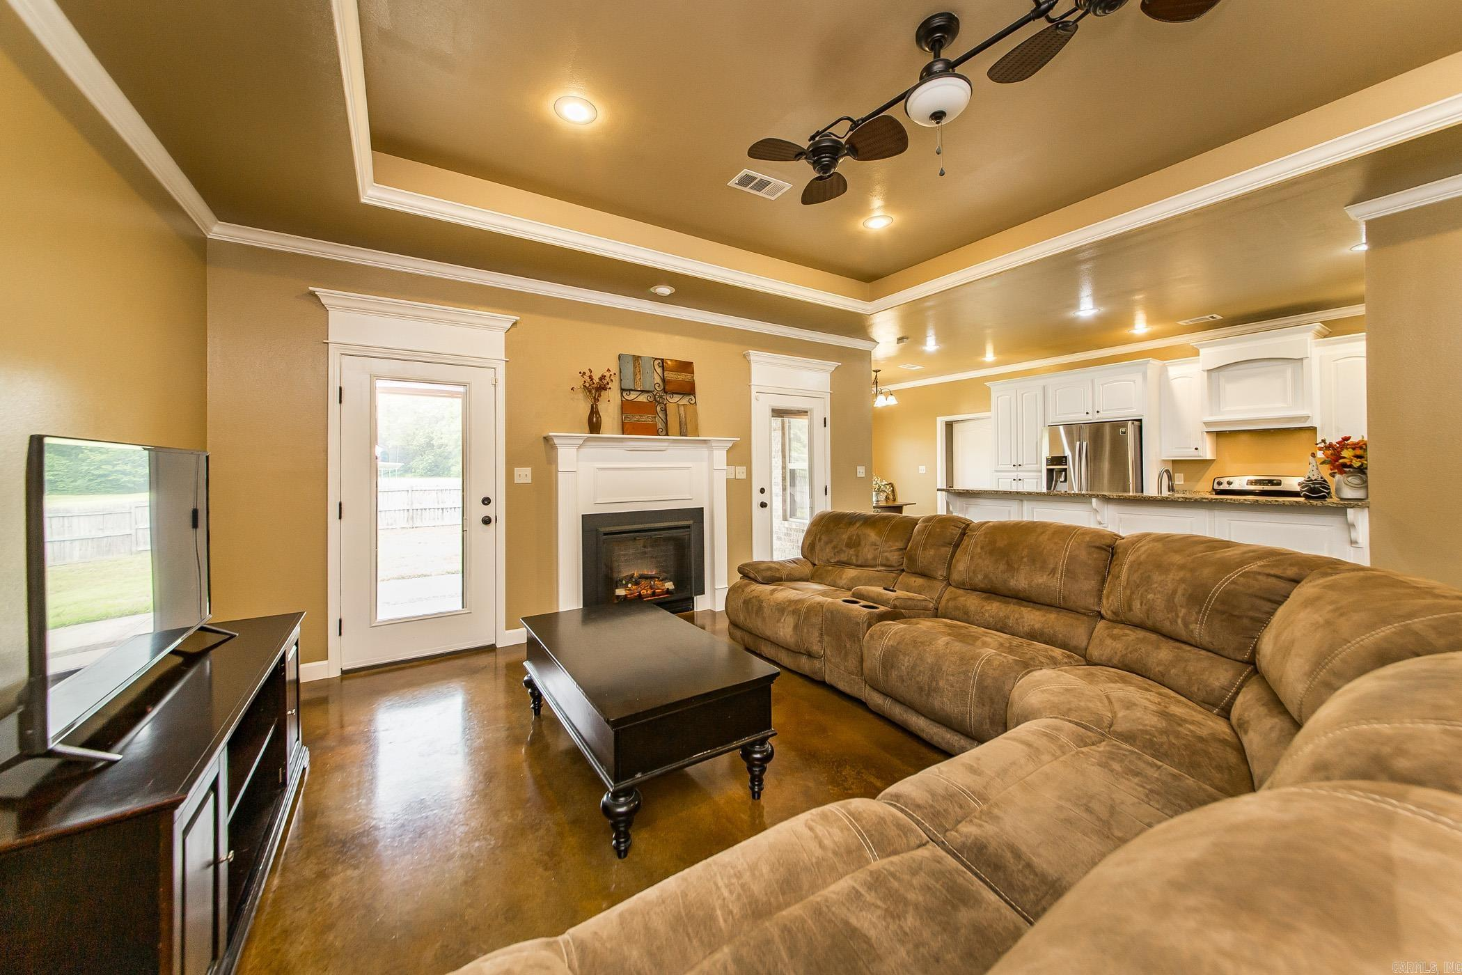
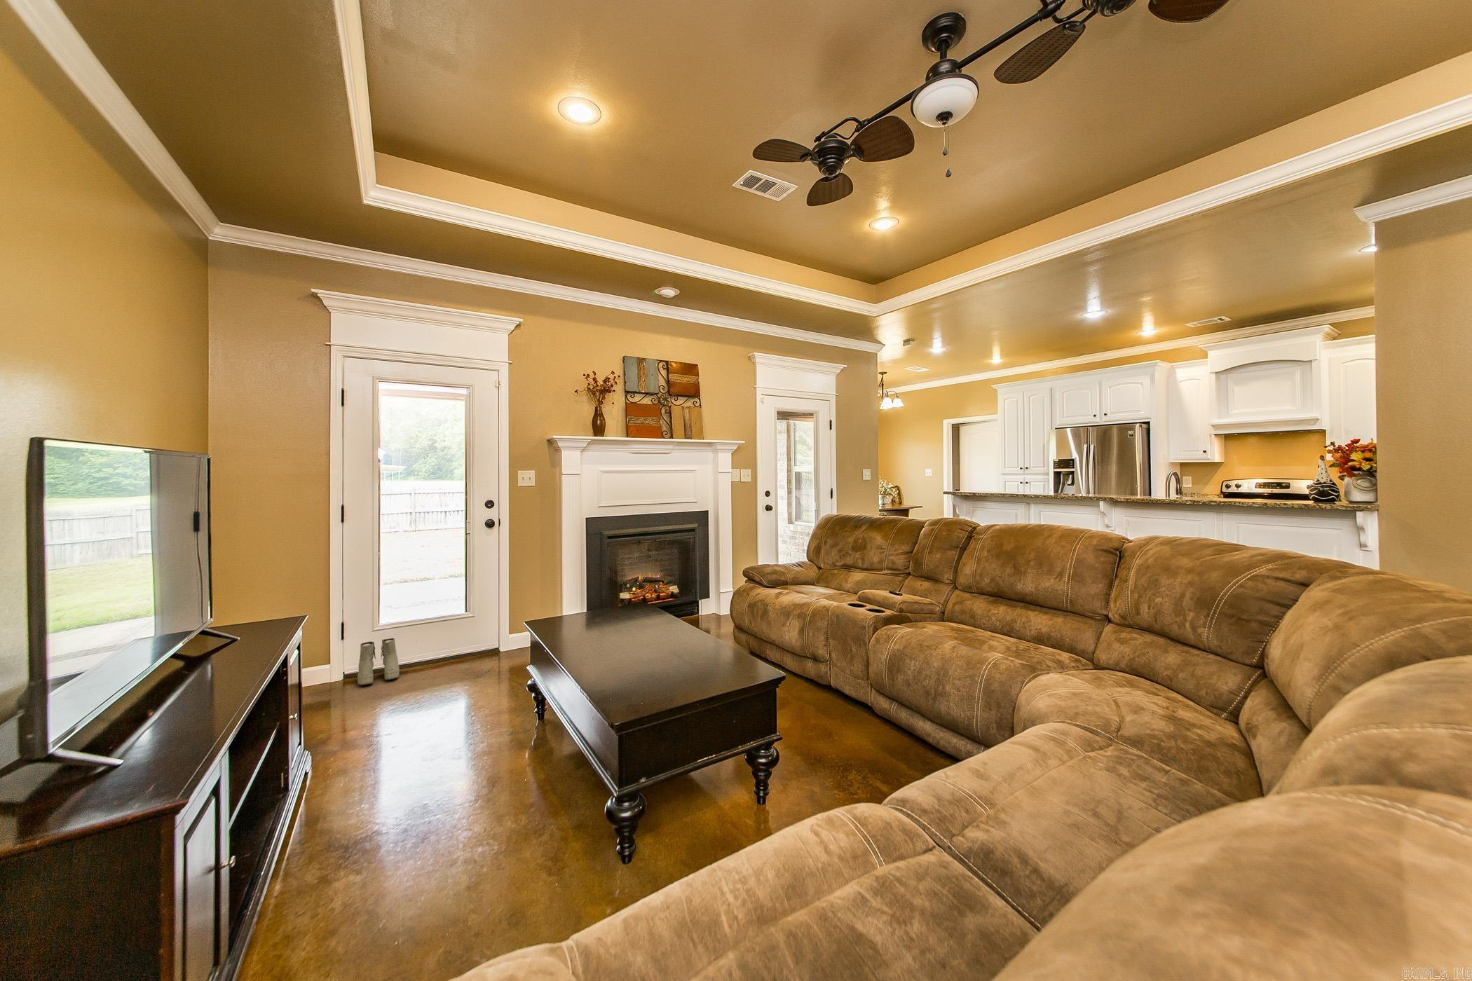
+ boots [357,637,400,686]
